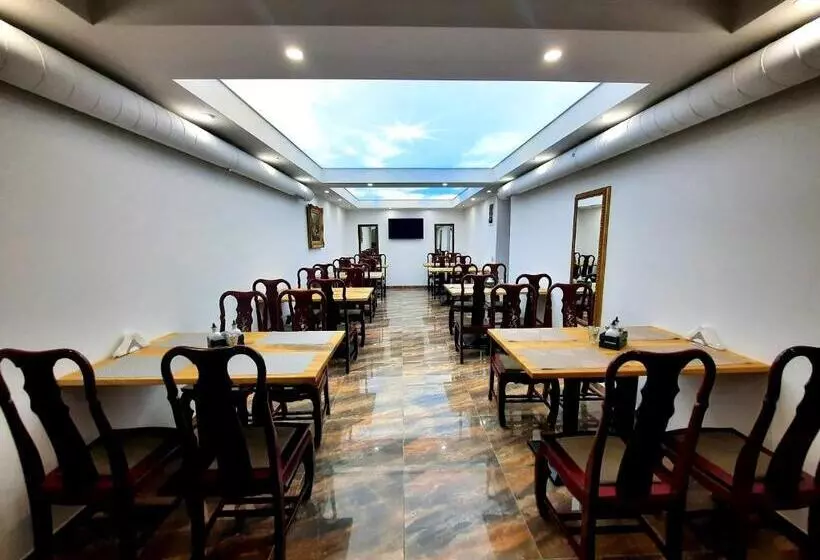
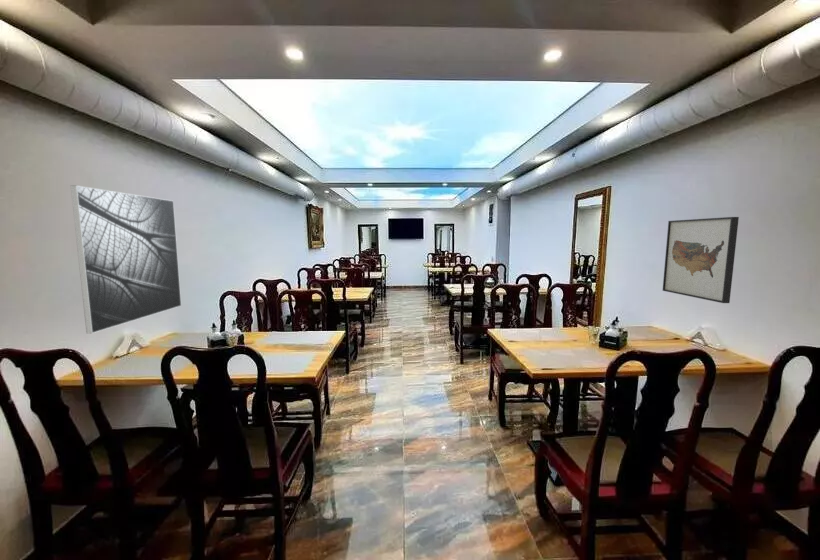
+ wall art [662,216,740,304]
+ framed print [69,184,182,334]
